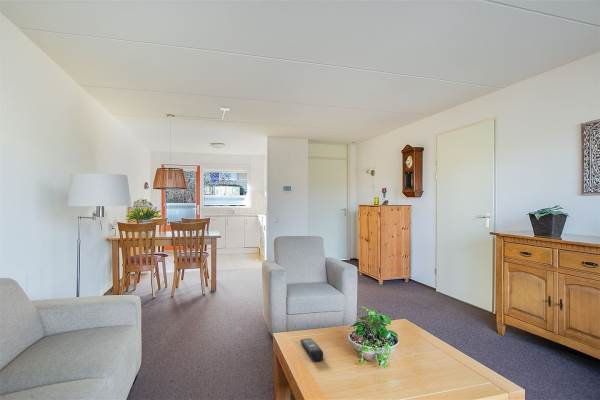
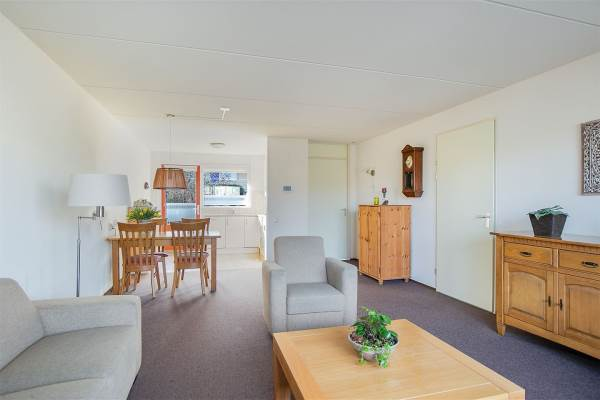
- remote control [300,337,324,362]
